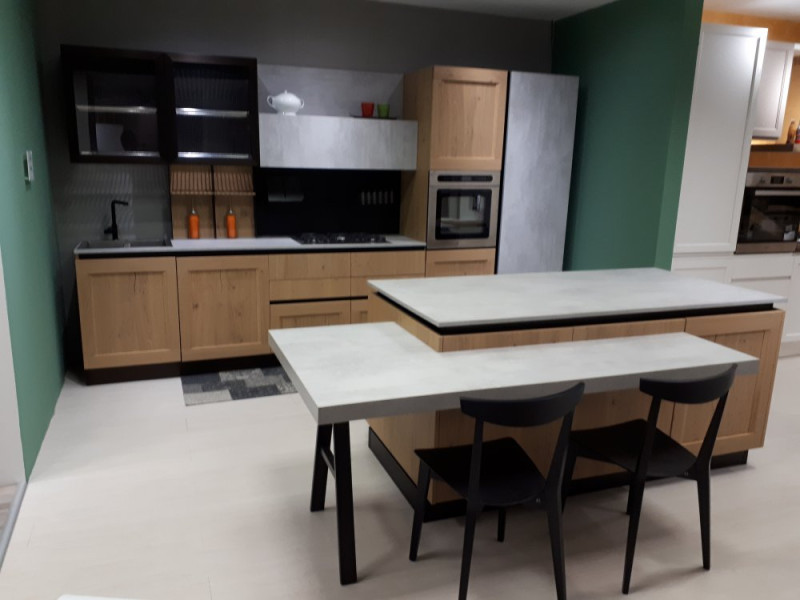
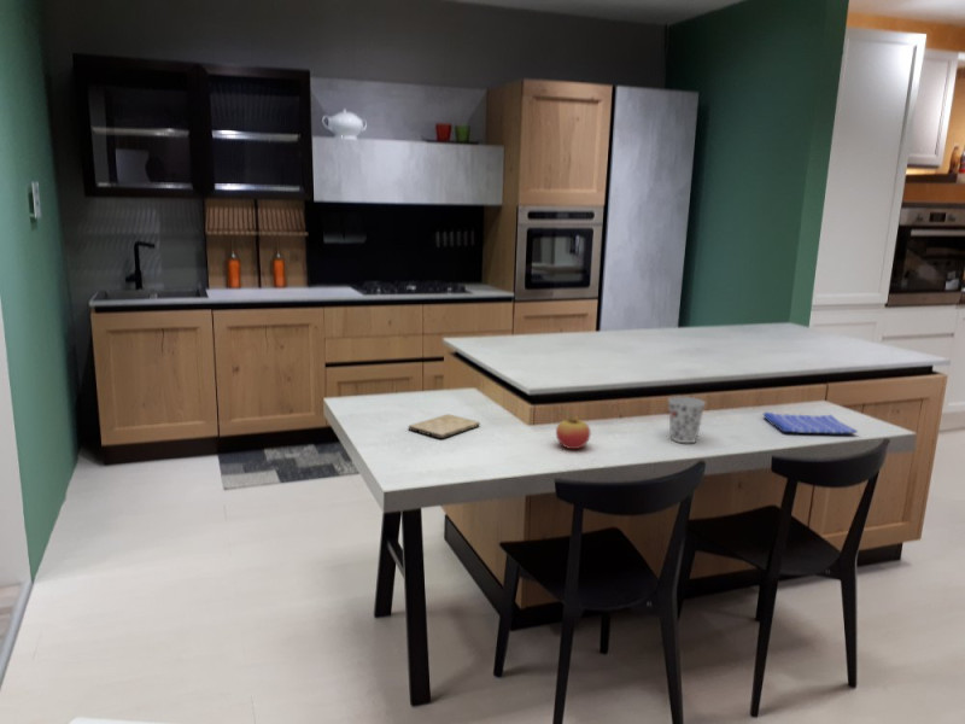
+ fruit [555,409,592,450]
+ dish towel [762,410,859,434]
+ cup [667,396,707,444]
+ cutting board [408,413,481,439]
